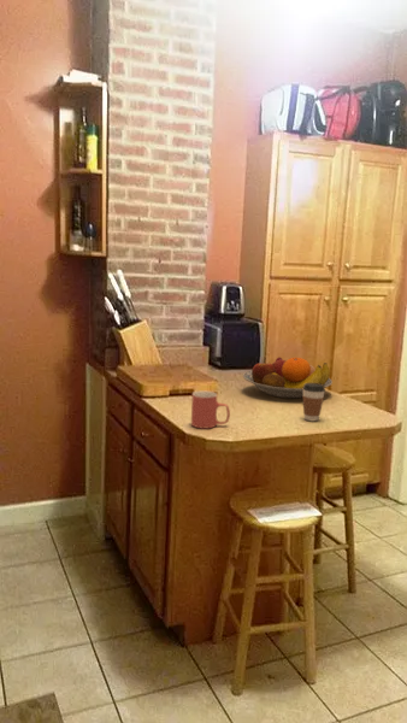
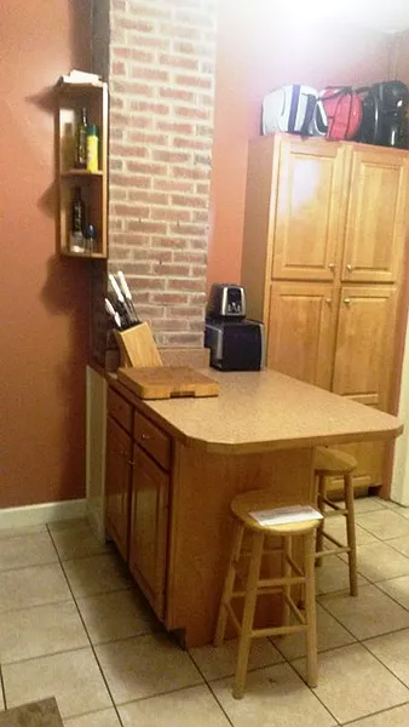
- fruit bowl [242,357,334,399]
- coffee cup [302,383,326,422]
- mug [190,390,231,430]
